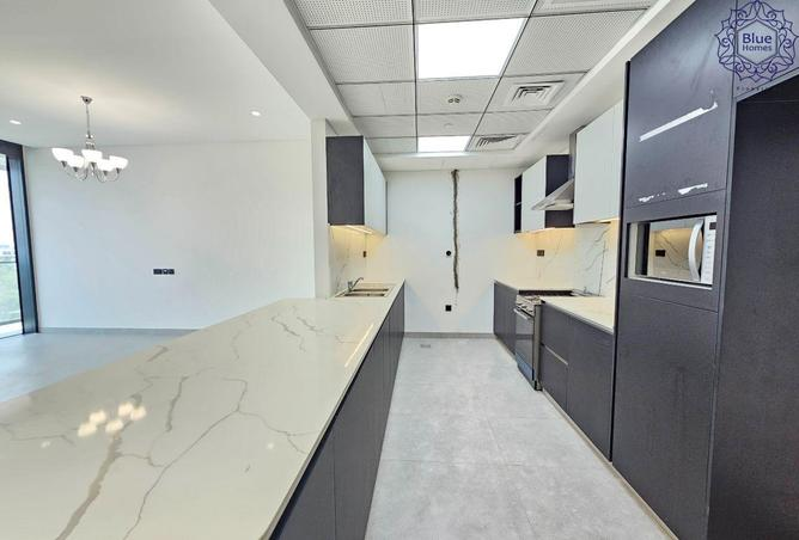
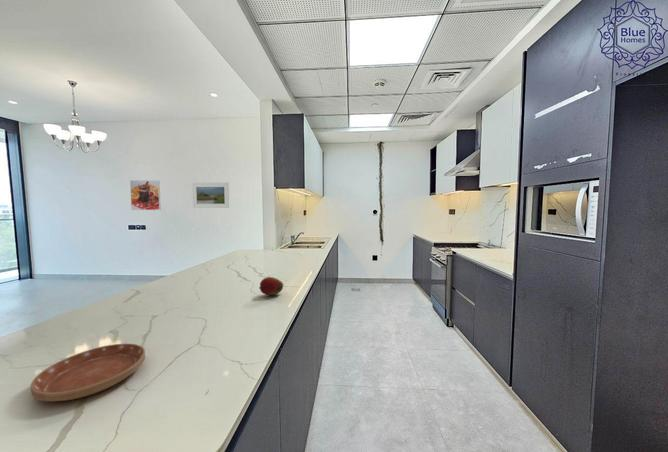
+ saucer [30,343,146,402]
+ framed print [129,179,162,211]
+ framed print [191,182,230,209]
+ fruit [258,276,284,297]
